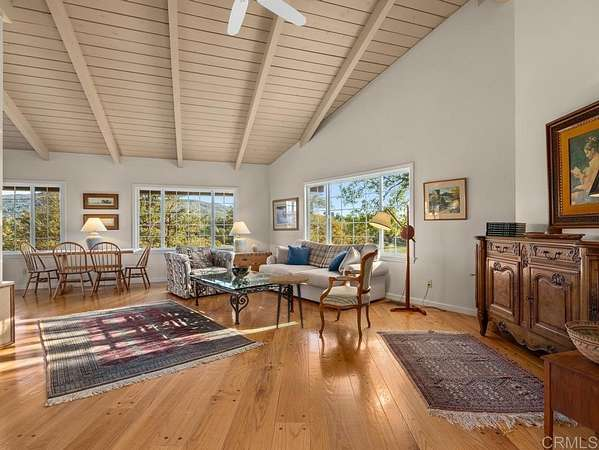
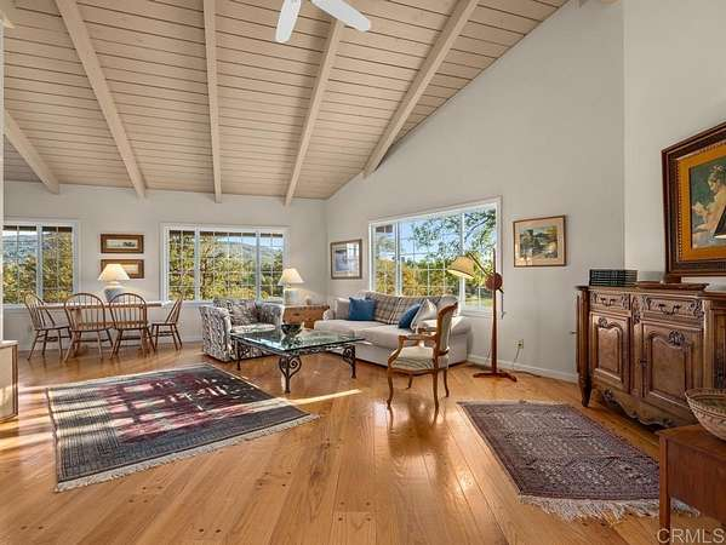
- side table [268,274,311,330]
